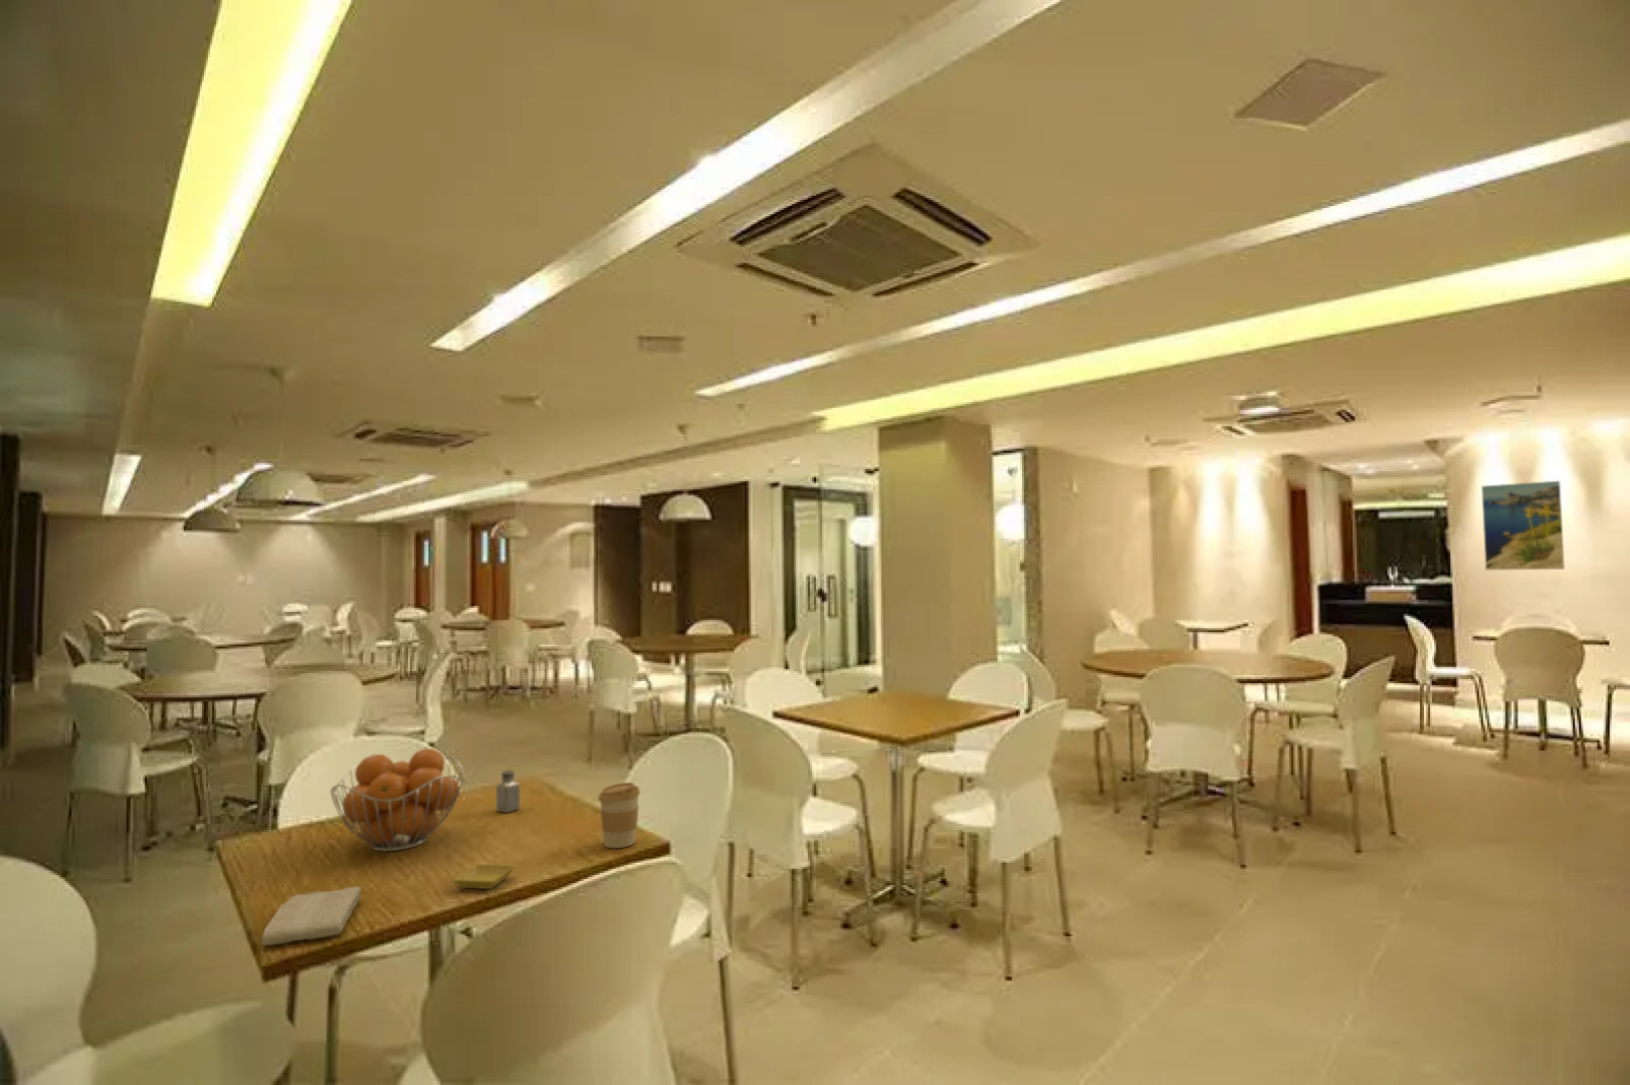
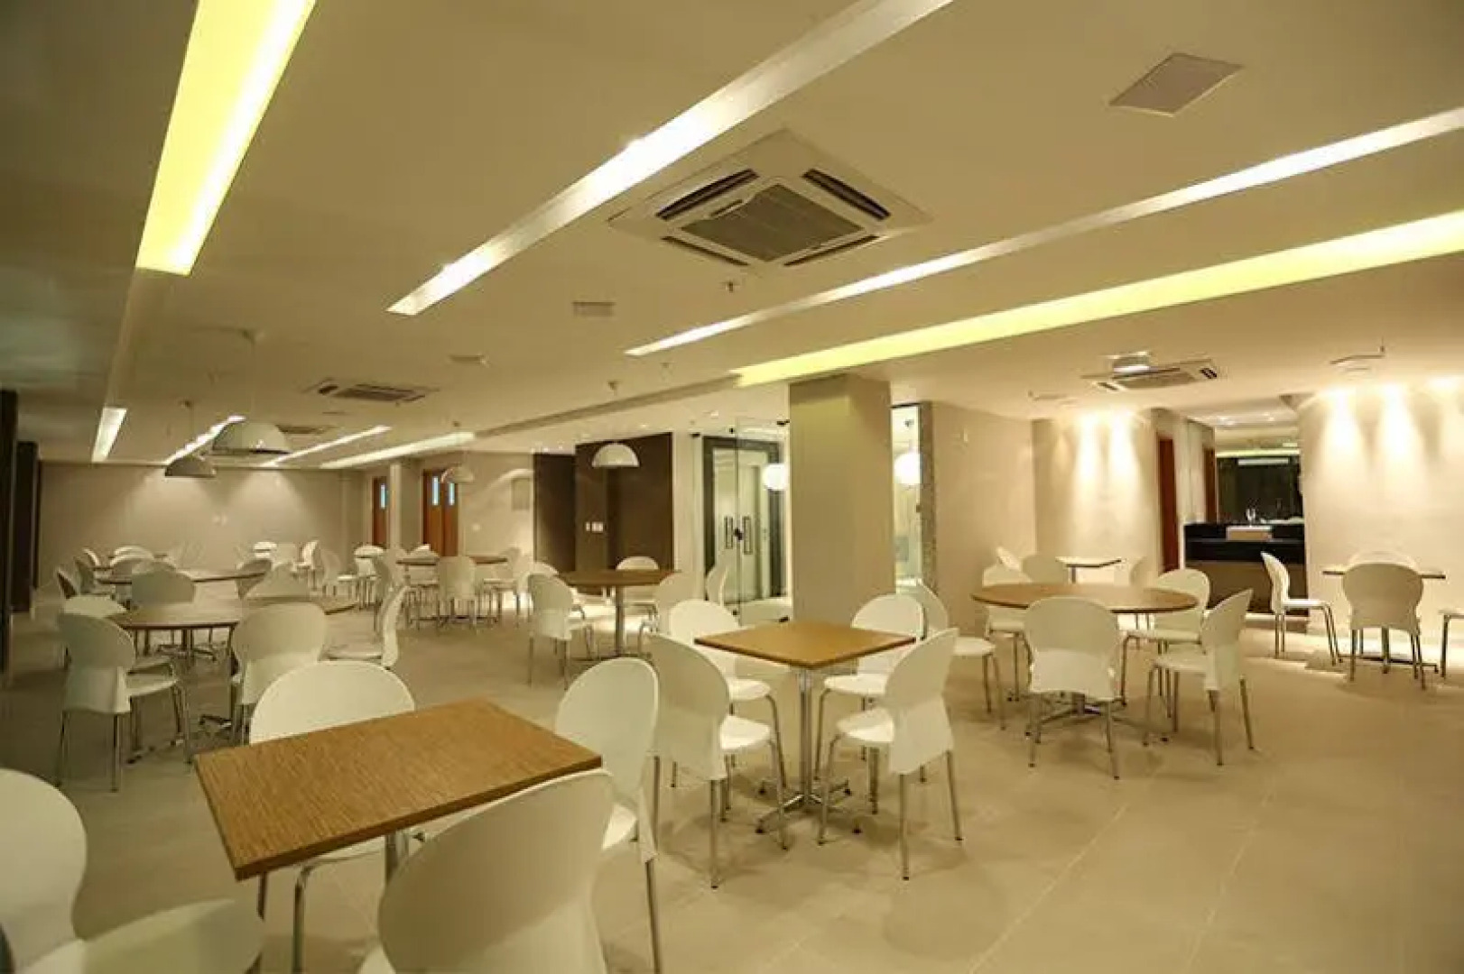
- washcloth [262,886,362,947]
- saucer [452,863,516,890]
- fruit basket [329,747,465,852]
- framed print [1480,481,1566,570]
- saltshaker [495,769,521,814]
- coffee cup [597,781,641,849]
